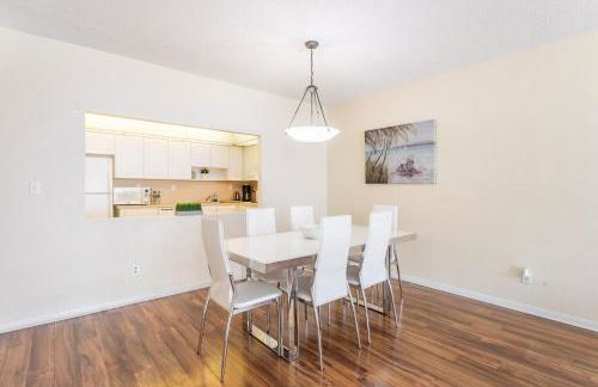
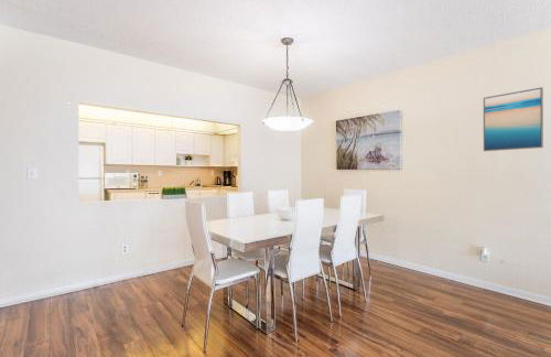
+ wall art [483,86,544,152]
